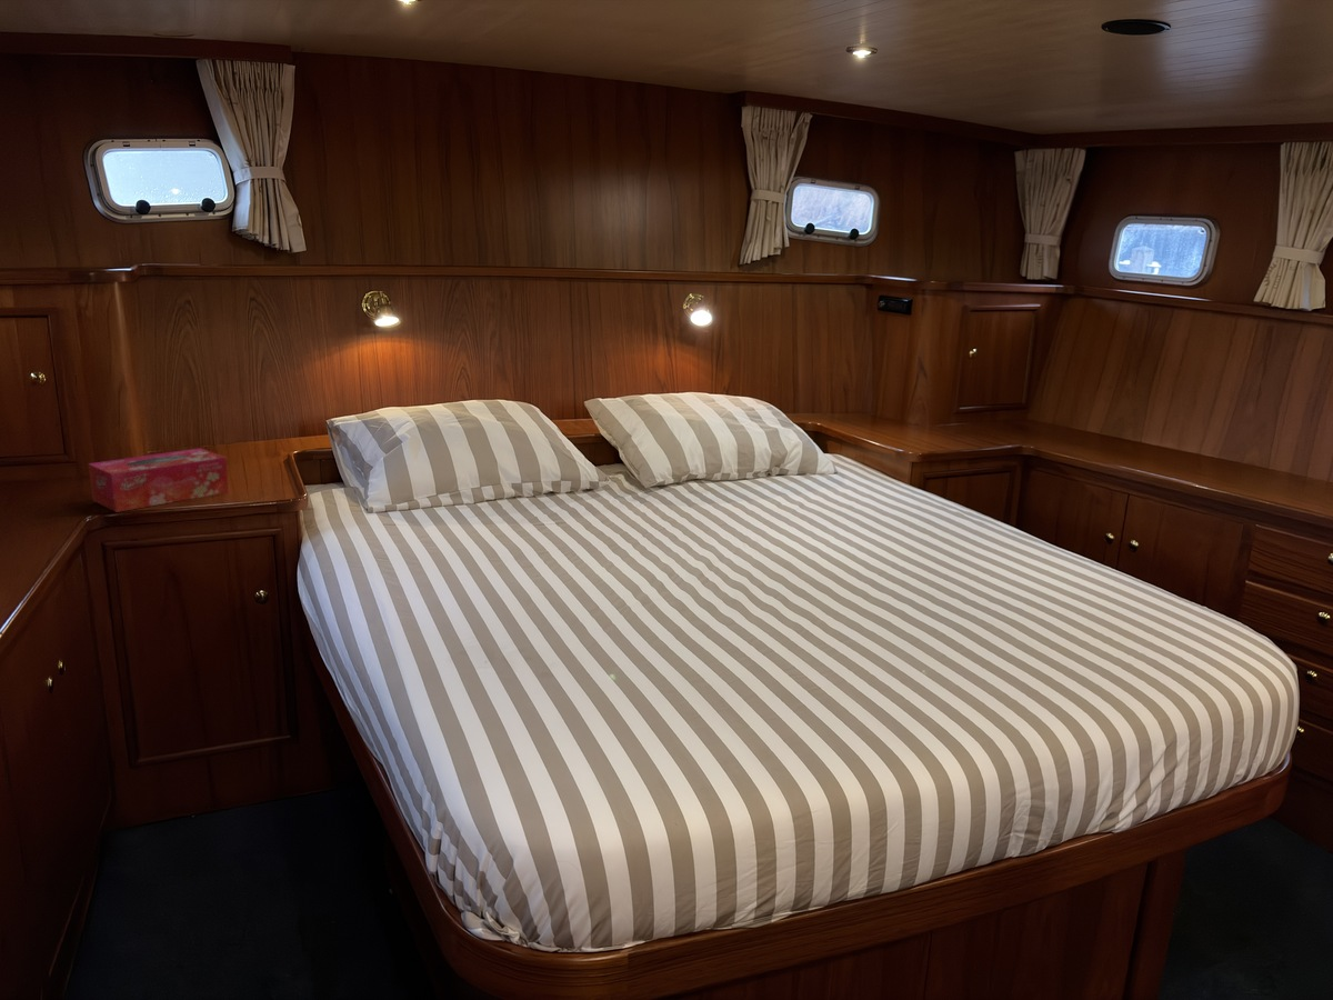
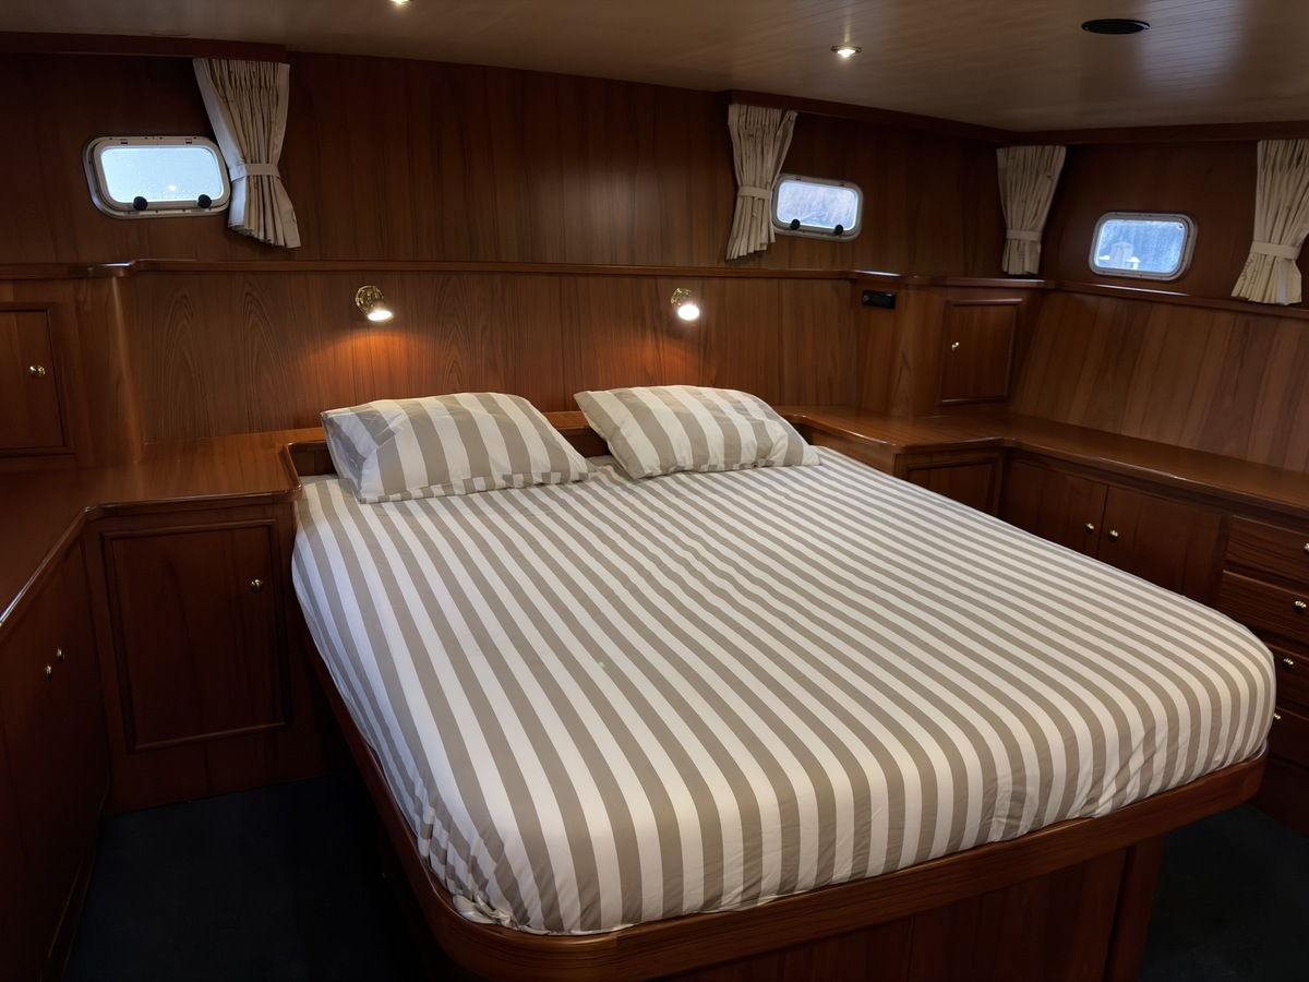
- tissue box [88,447,230,513]
